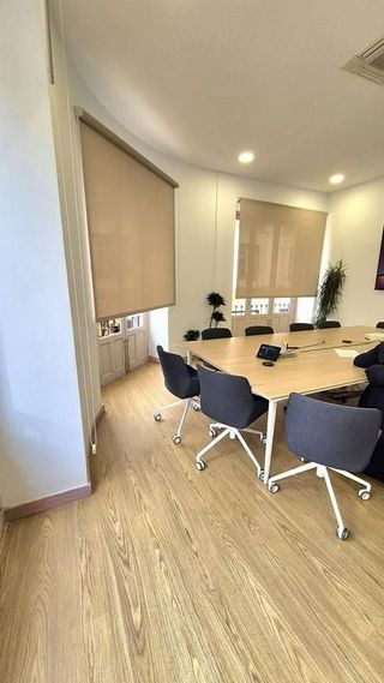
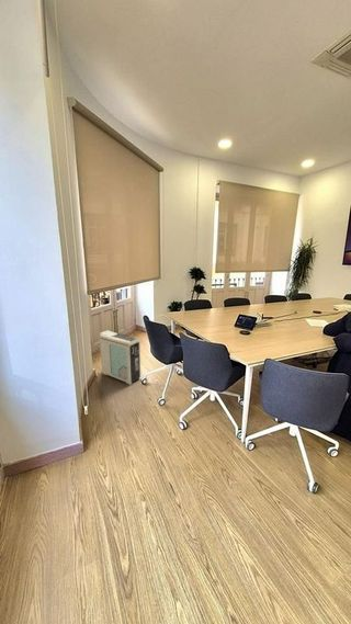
+ air purifier [99,330,141,386]
